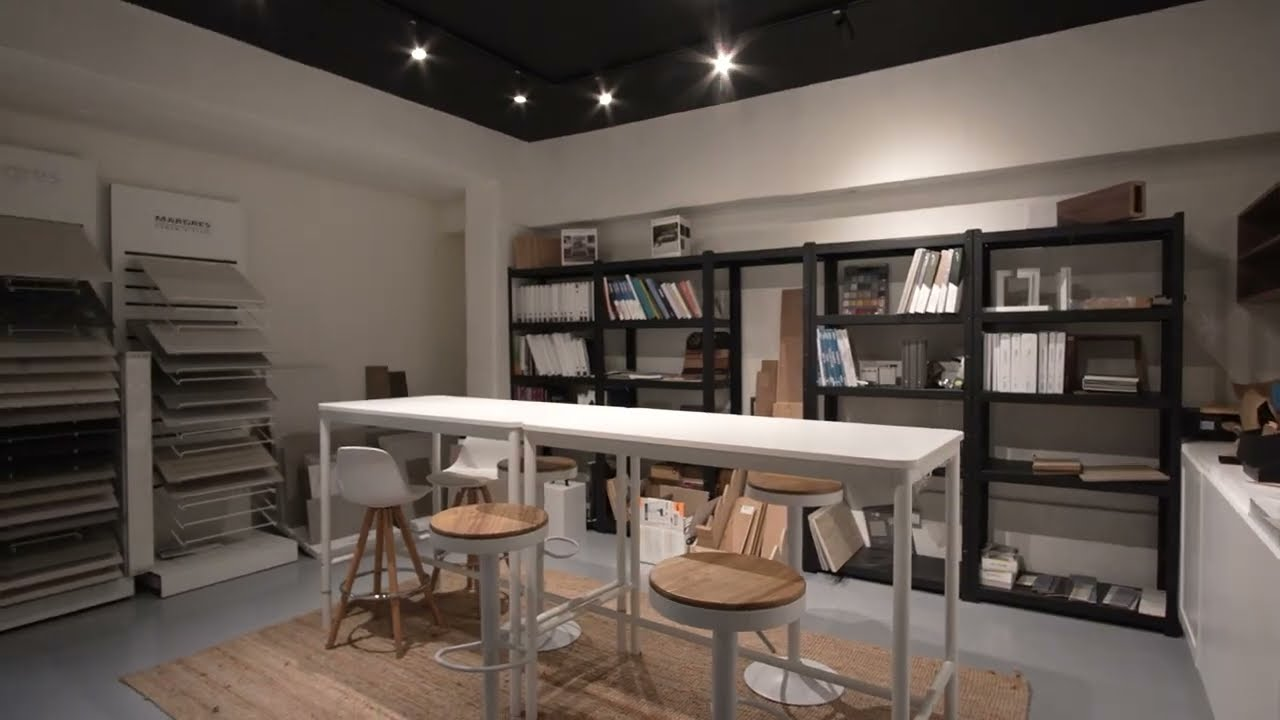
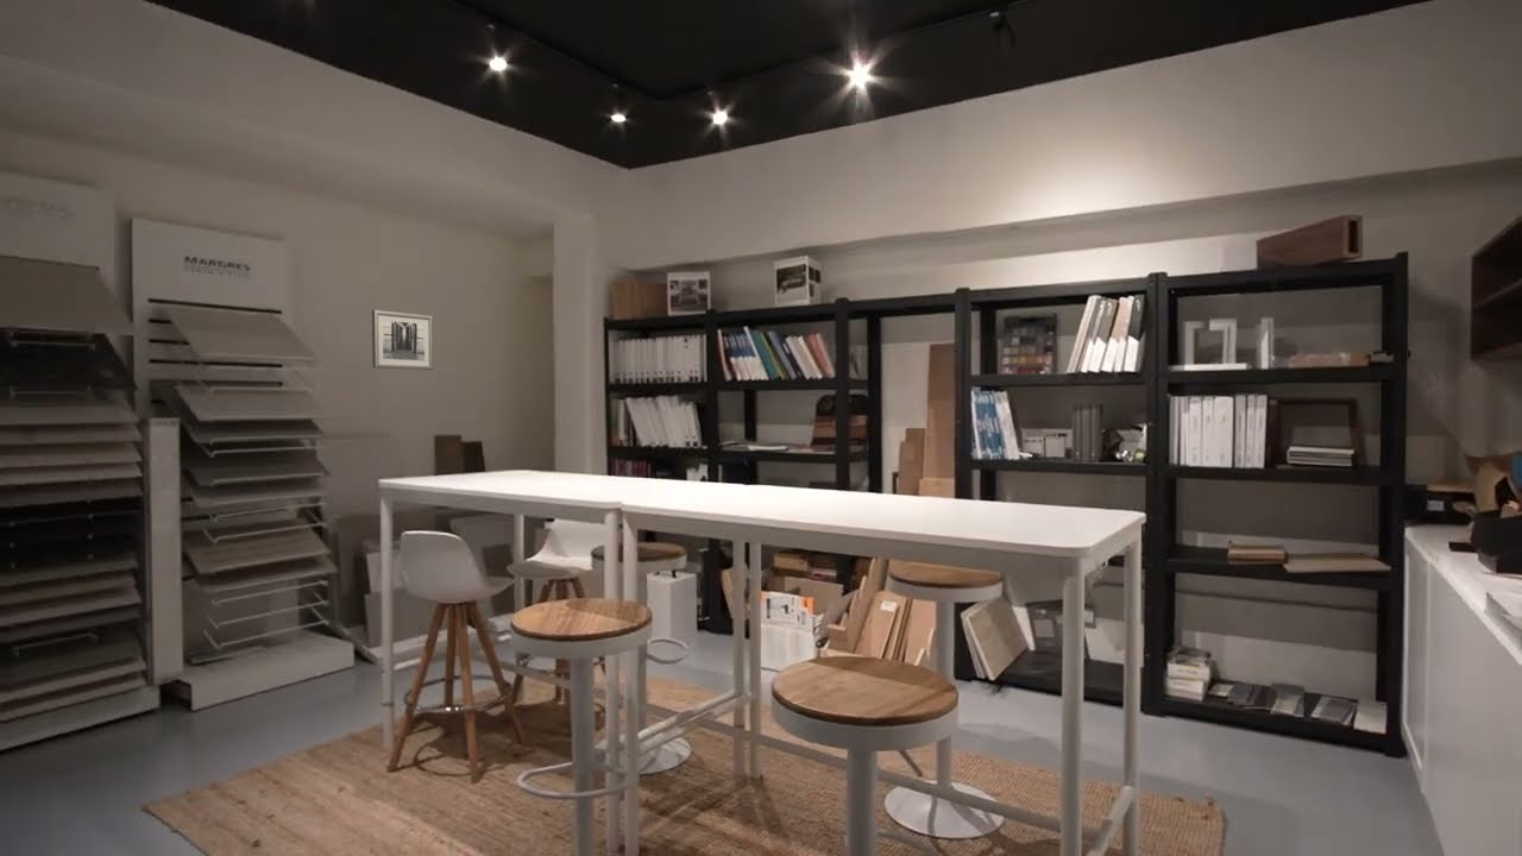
+ wall art [371,309,435,371]
